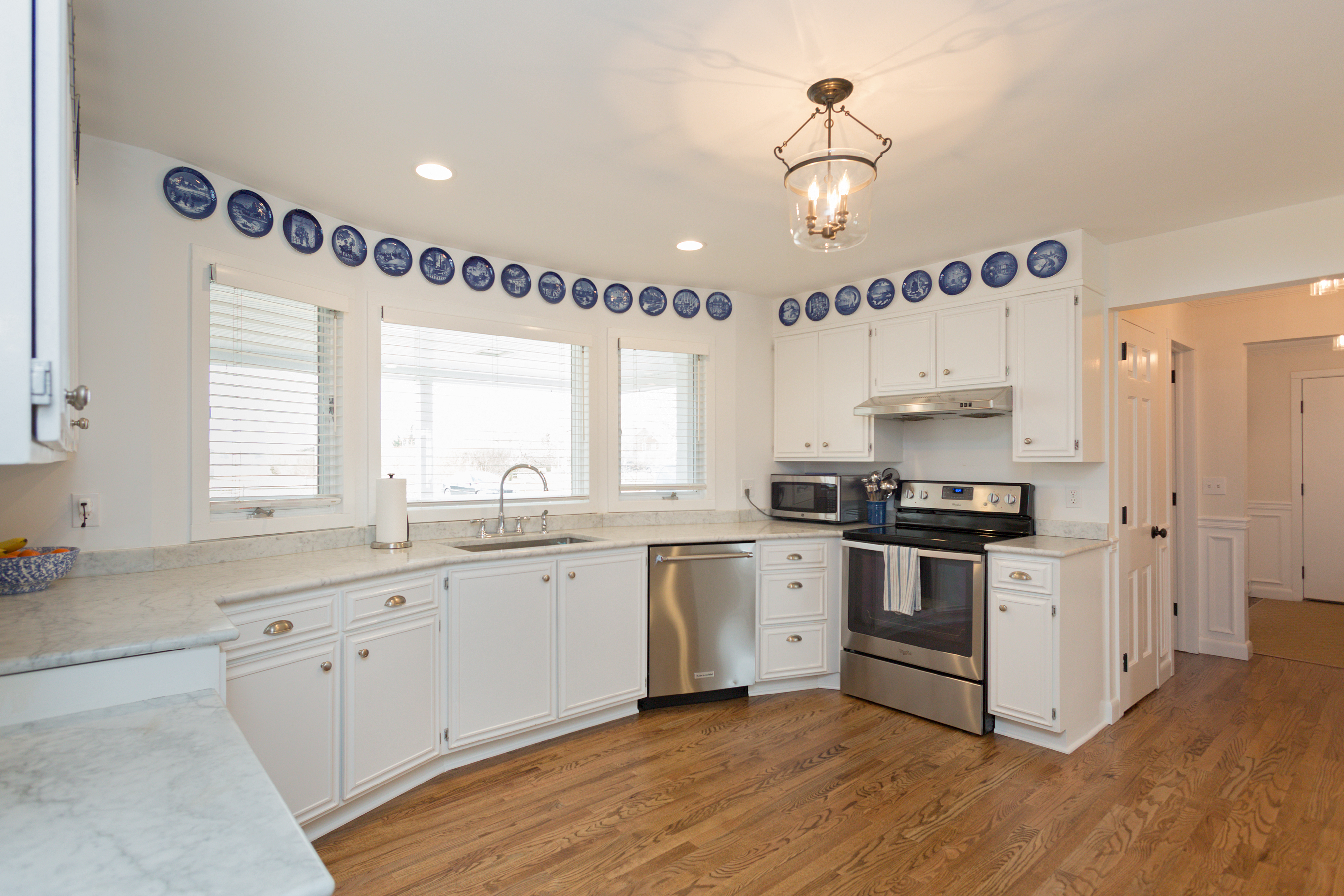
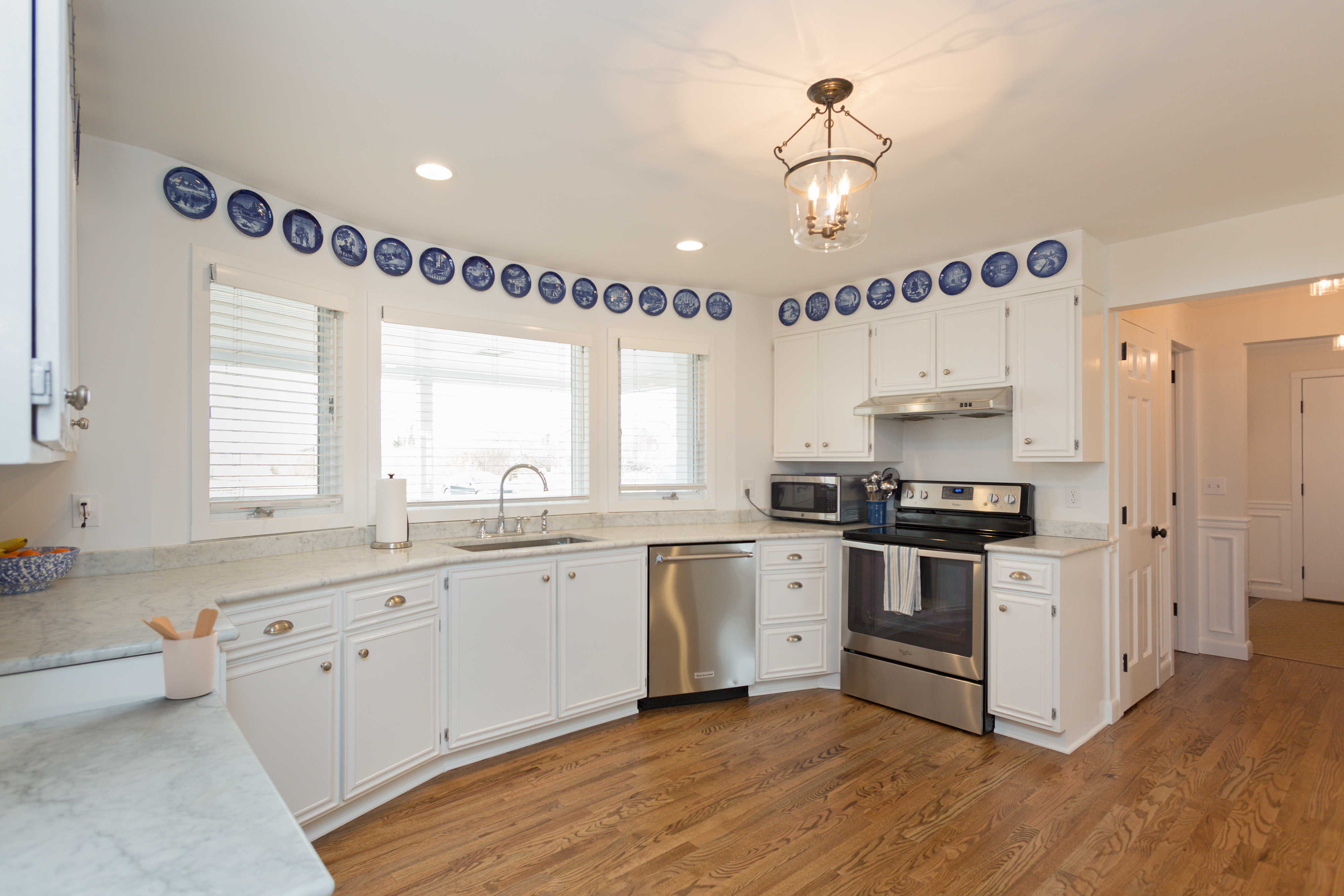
+ utensil holder [139,608,219,700]
